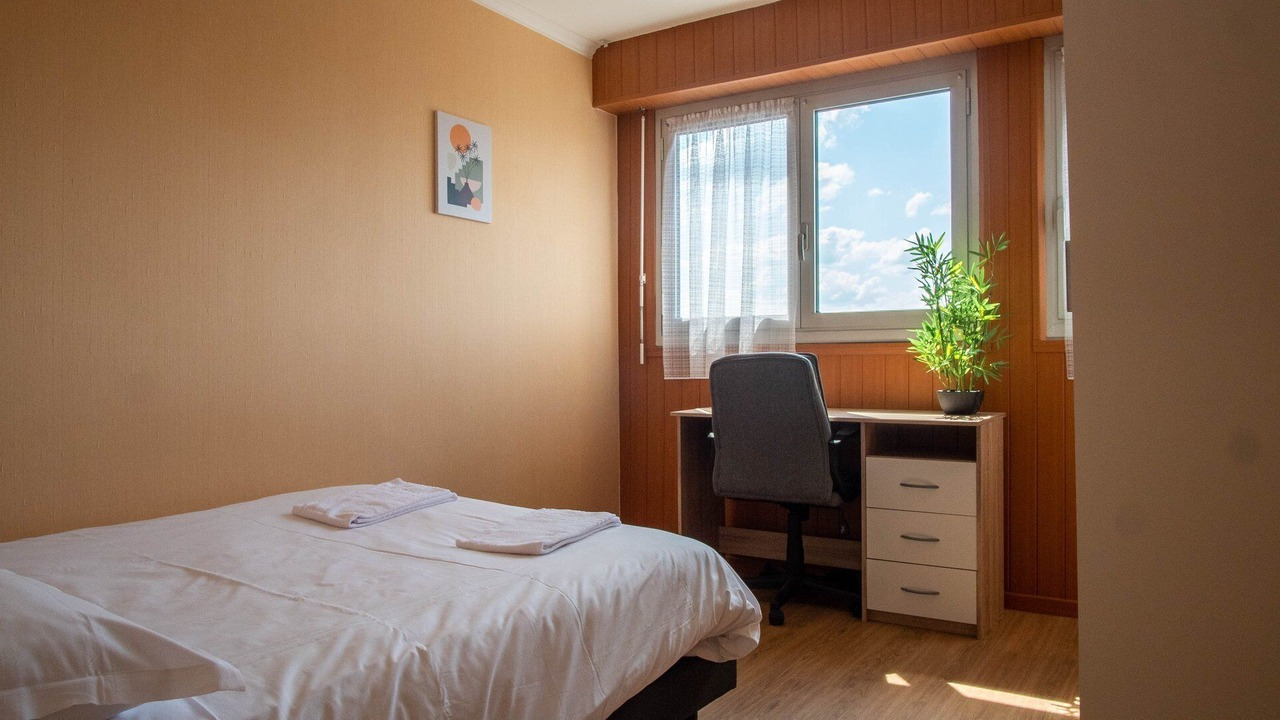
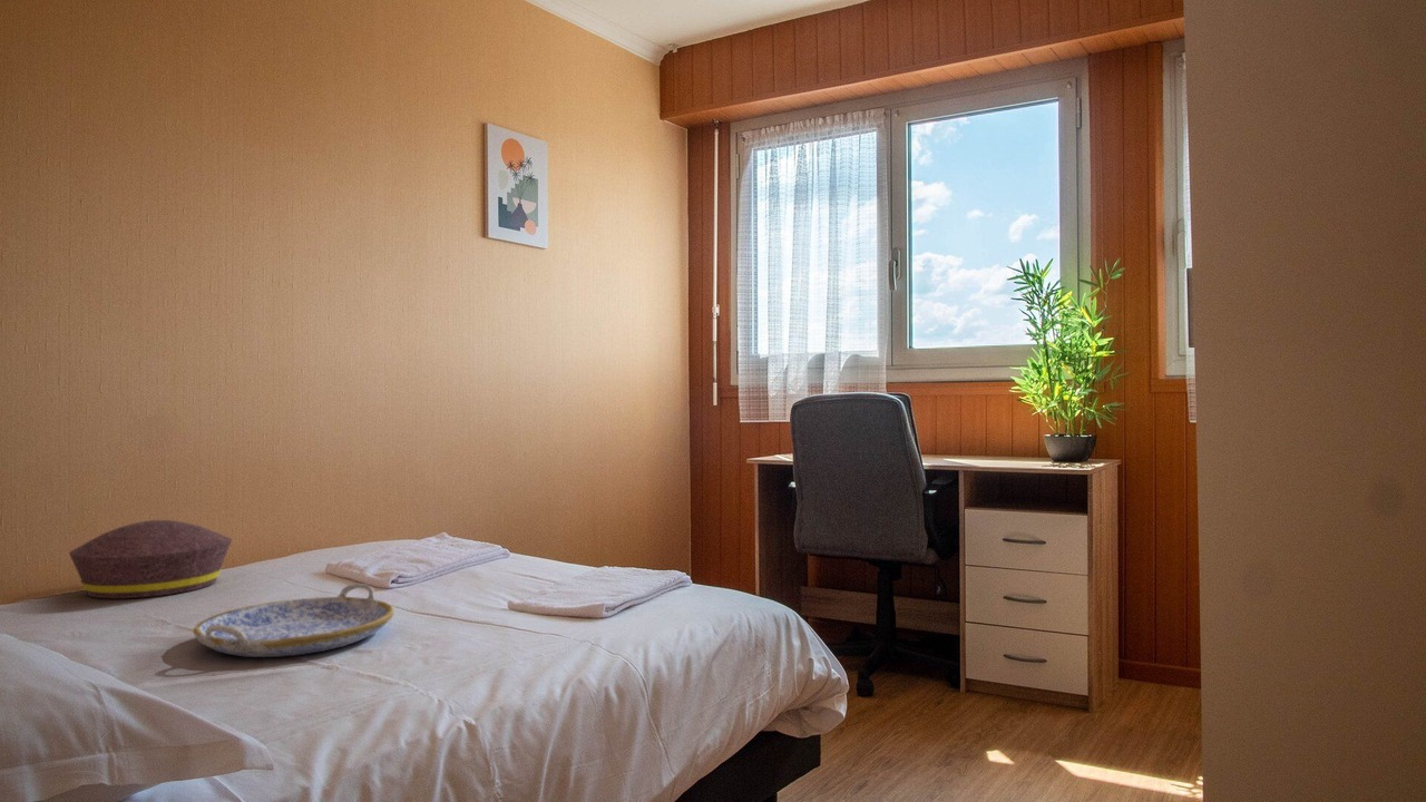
+ serving tray [192,583,394,658]
+ cushion [68,519,233,599]
